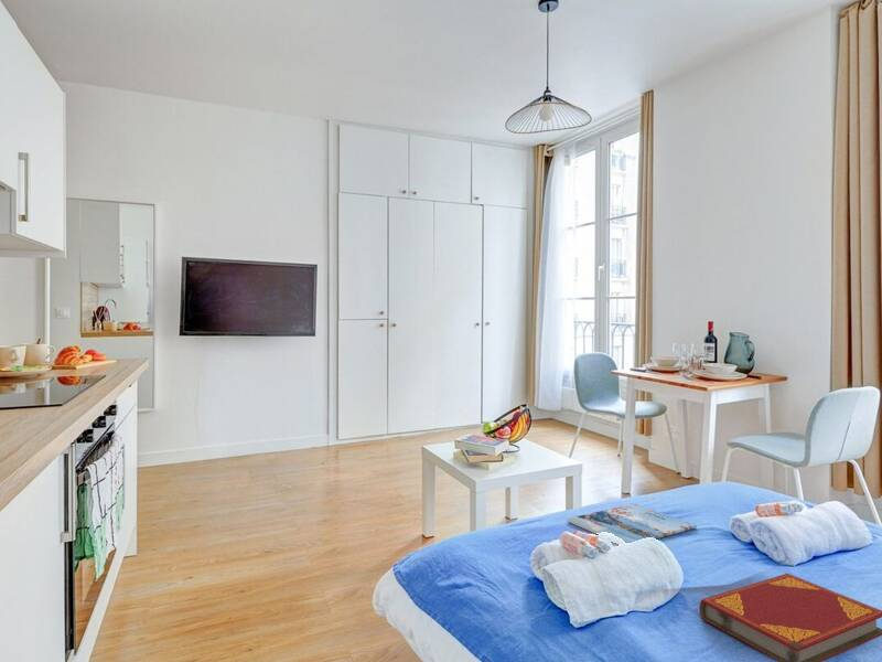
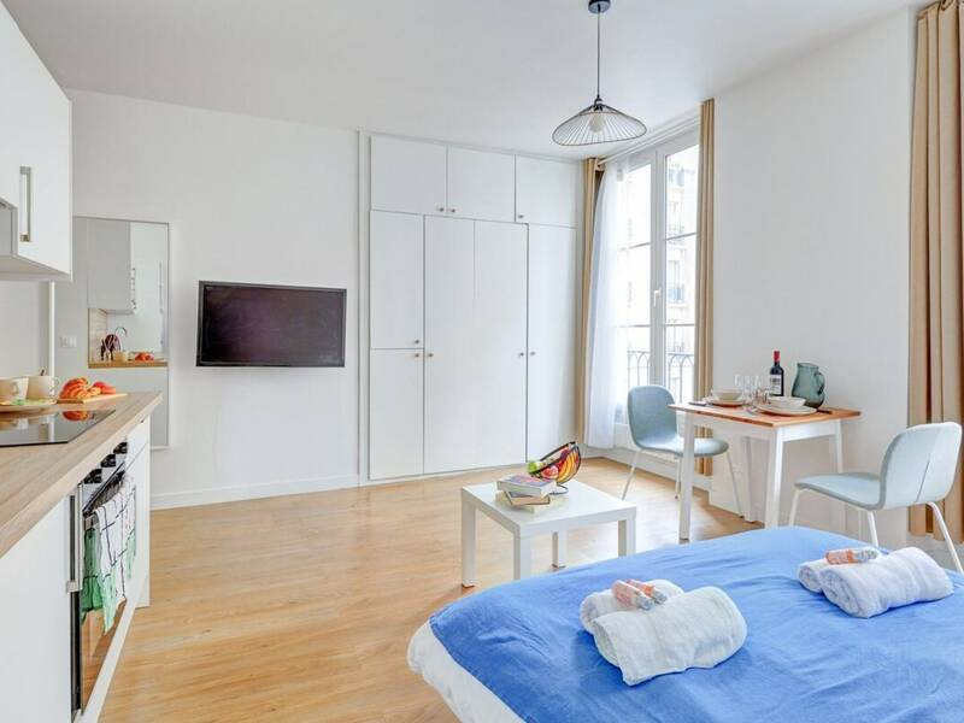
- magazine [567,503,698,543]
- hardback book [699,573,882,662]
